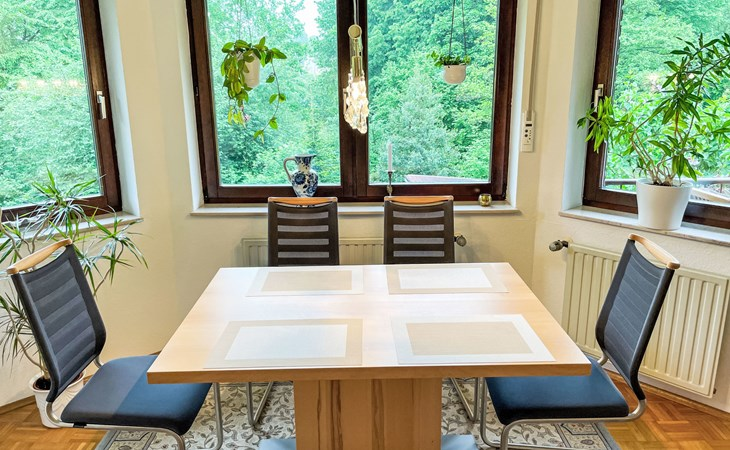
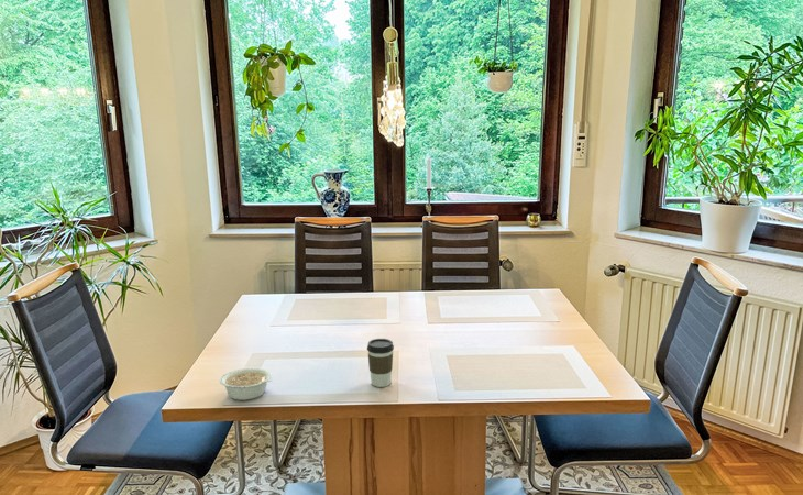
+ coffee cup [366,338,395,388]
+ legume [219,367,273,402]
